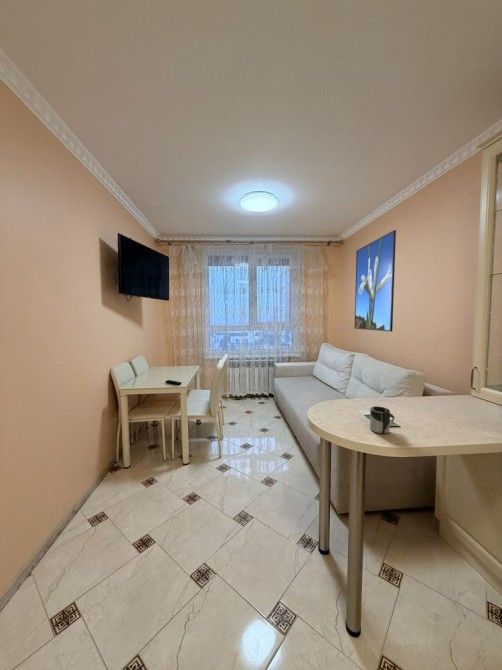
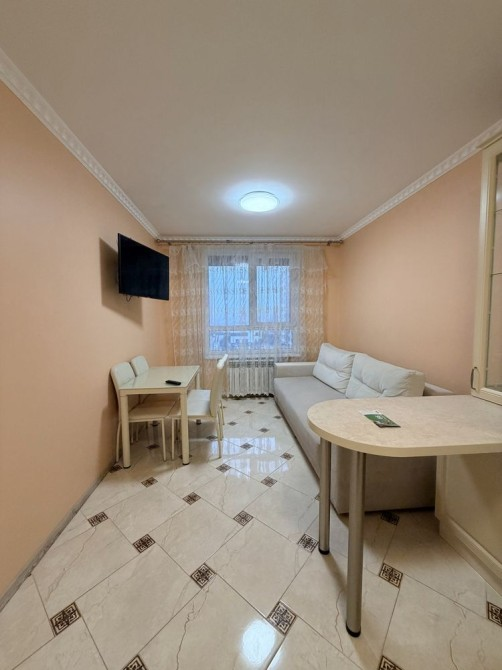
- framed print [353,229,397,333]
- cup [369,405,396,435]
